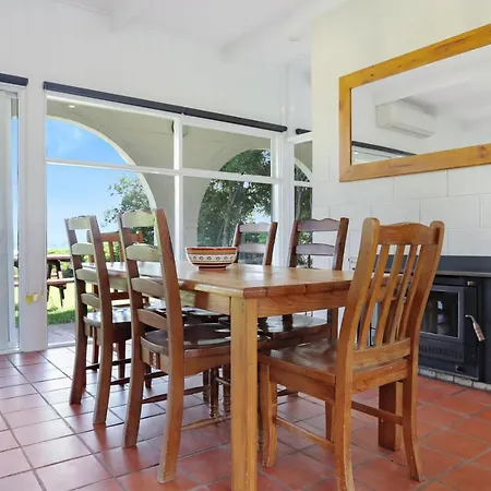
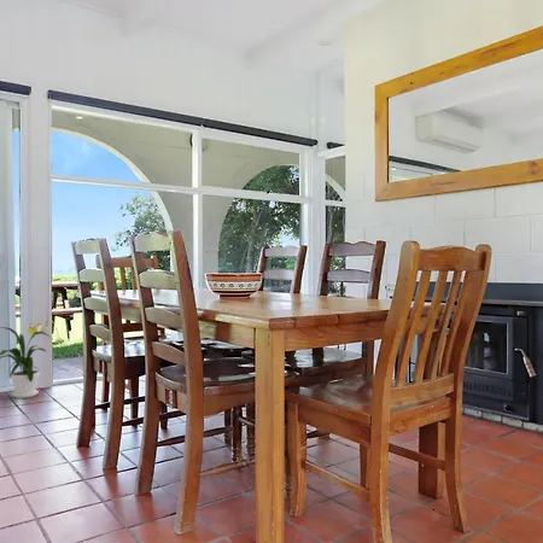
+ house plant [0,326,53,399]
